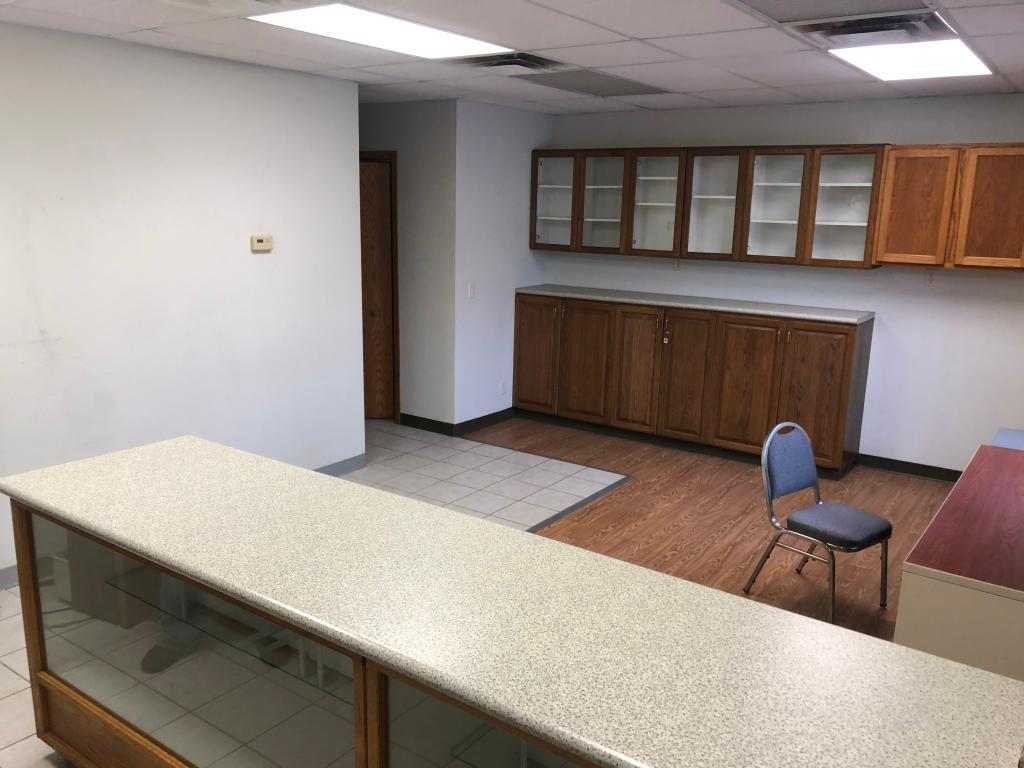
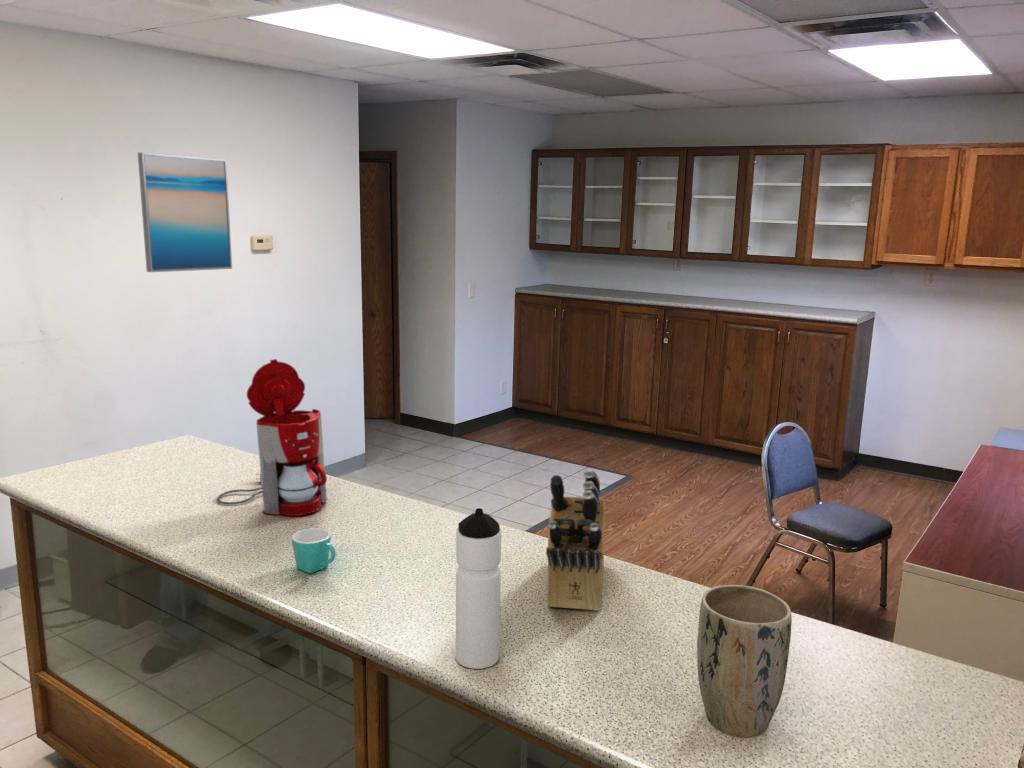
+ wall art [137,152,233,273]
+ mug [291,527,337,574]
+ plant pot [696,584,793,738]
+ knife block [545,469,606,612]
+ water bottle [455,507,503,670]
+ coffee maker [216,358,328,517]
